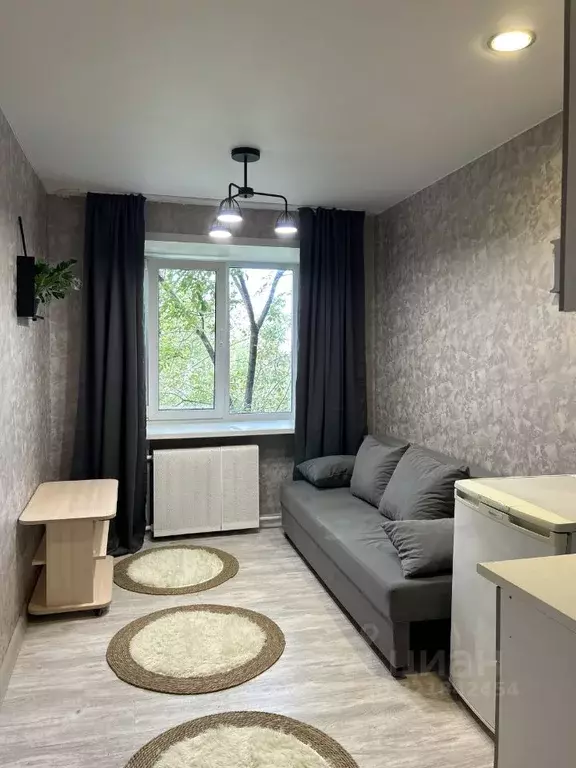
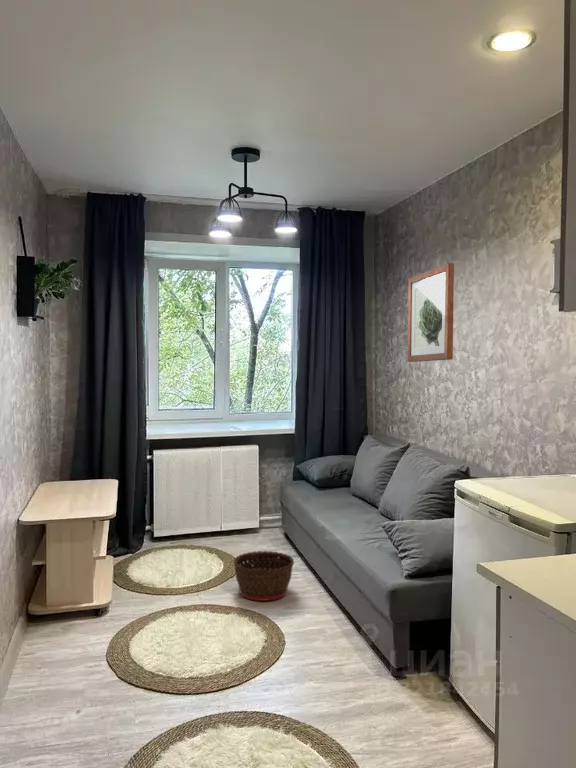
+ wall art [406,262,455,363]
+ basket [233,550,295,602]
